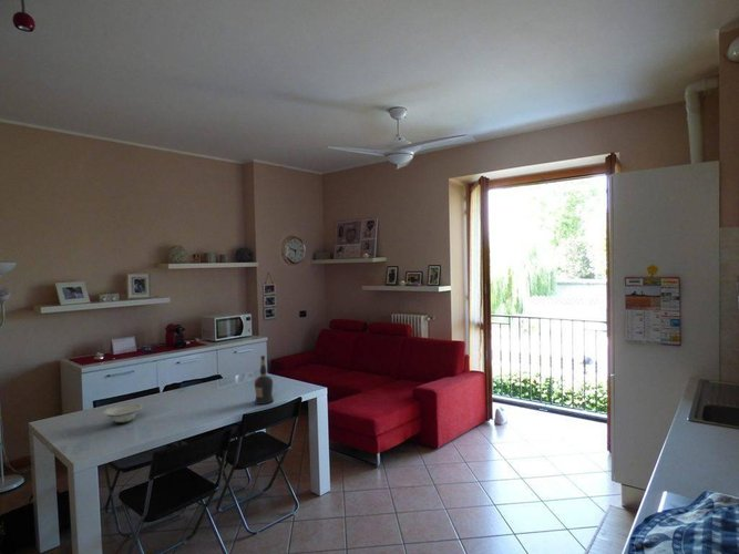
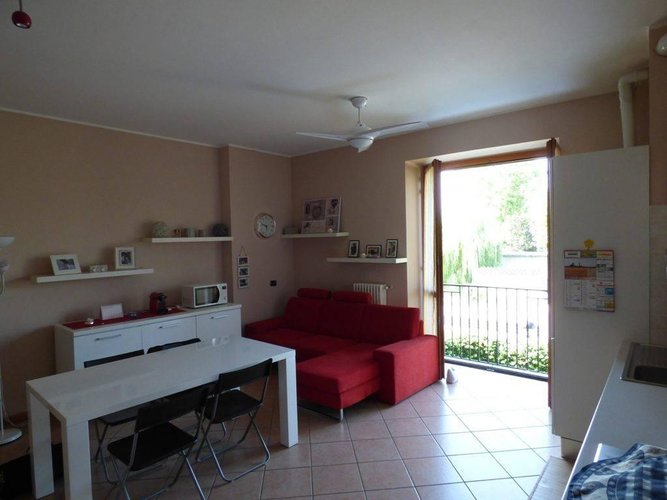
- liquor bottle [254,355,275,406]
- bowl [102,402,144,424]
